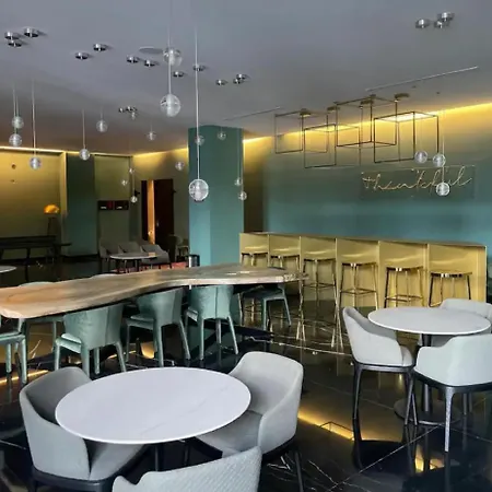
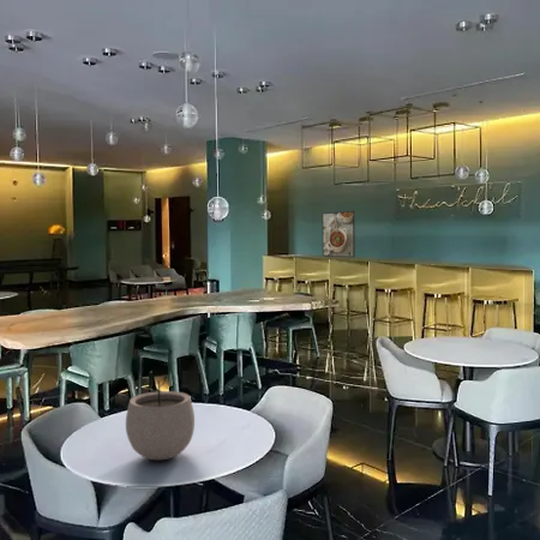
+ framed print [322,210,356,258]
+ plant pot [125,373,196,461]
